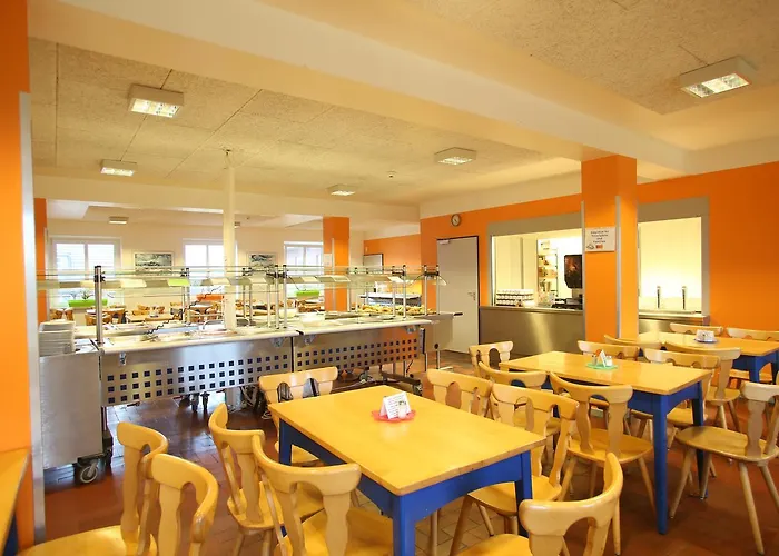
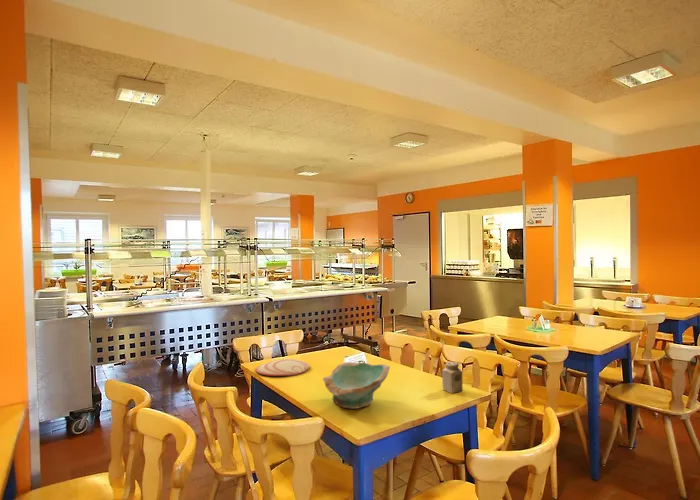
+ salt shaker [441,361,464,394]
+ plate [255,358,310,377]
+ bowl [322,361,391,410]
